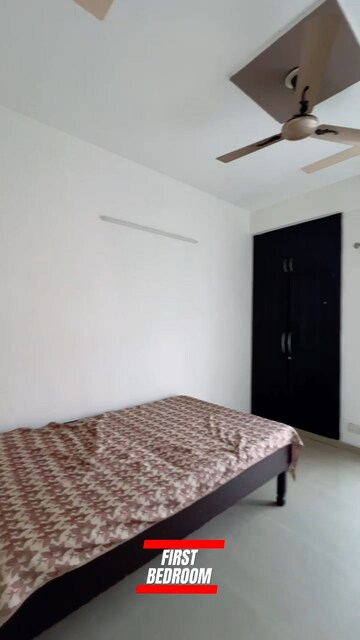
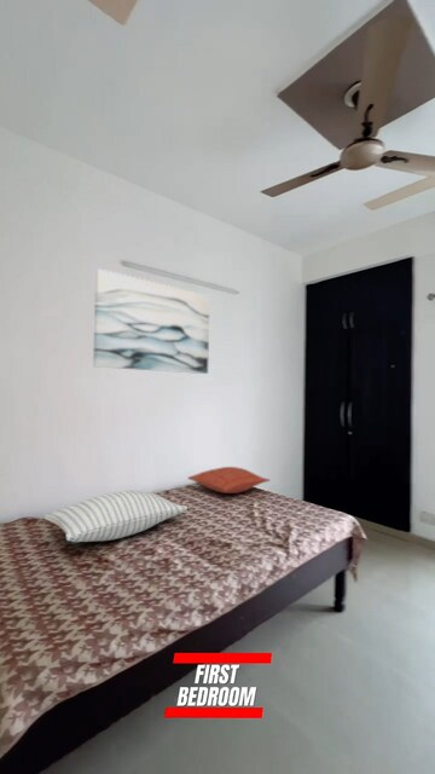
+ pillow [186,466,271,495]
+ wall art [92,267,210,375]
+ pillow [42,490,188,543]
